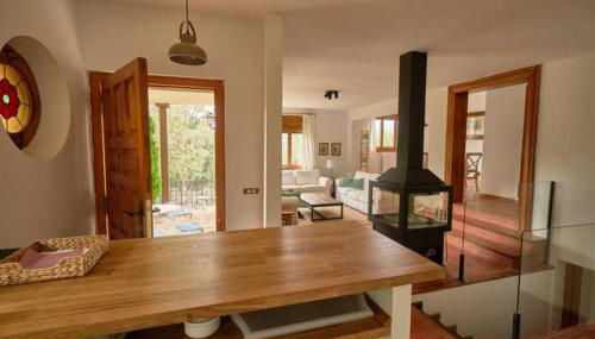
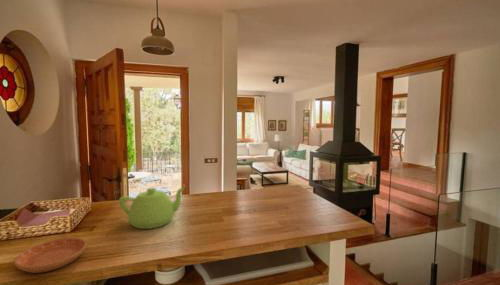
+ teapot [118,185,187,230]
+ saucer [13,237,88,274]
